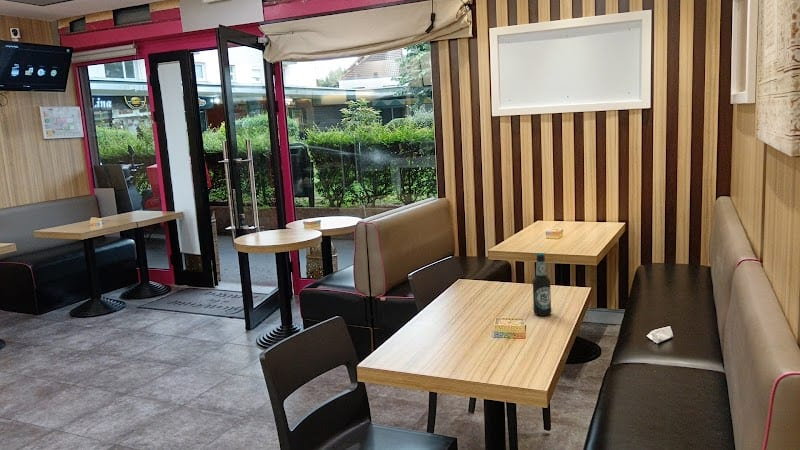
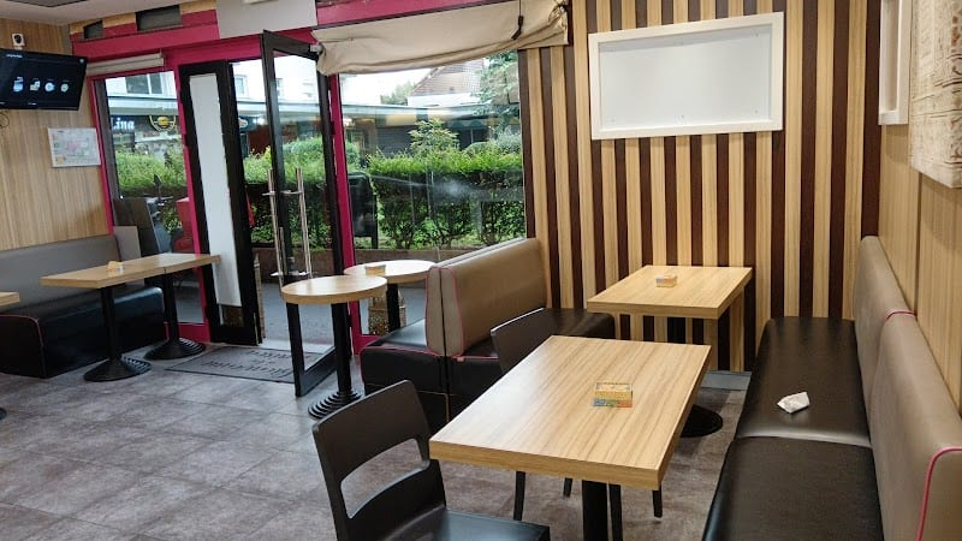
- bottle [531,252,552,317]
